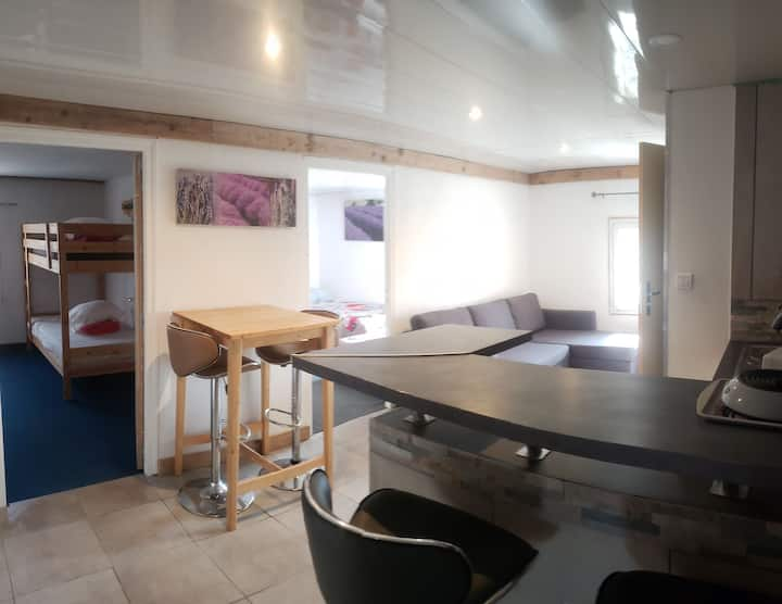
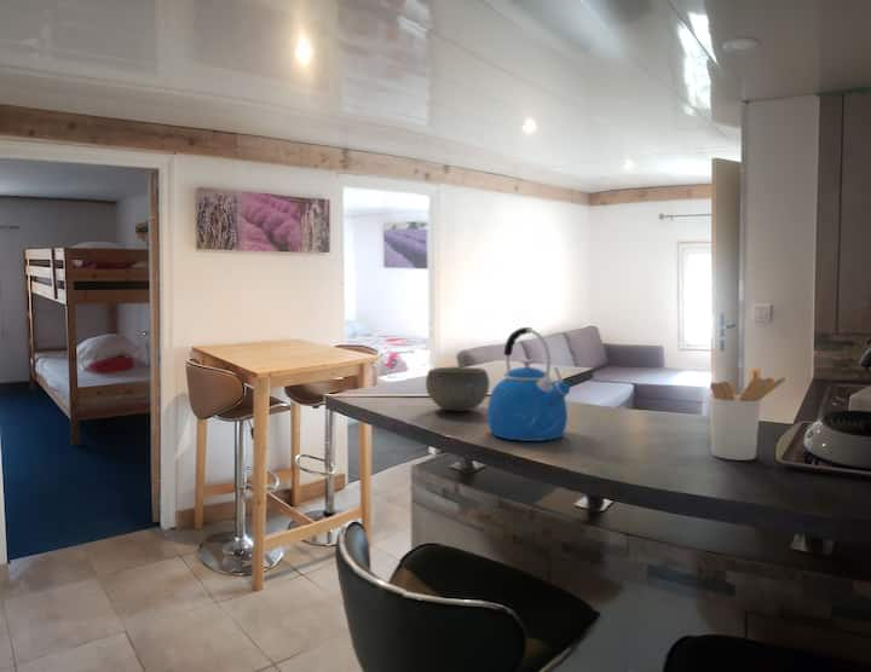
+ bowl [425,366,491,412]
+ kettle [486,326,571,442]
+ utensil holder [708,367,786,462]
